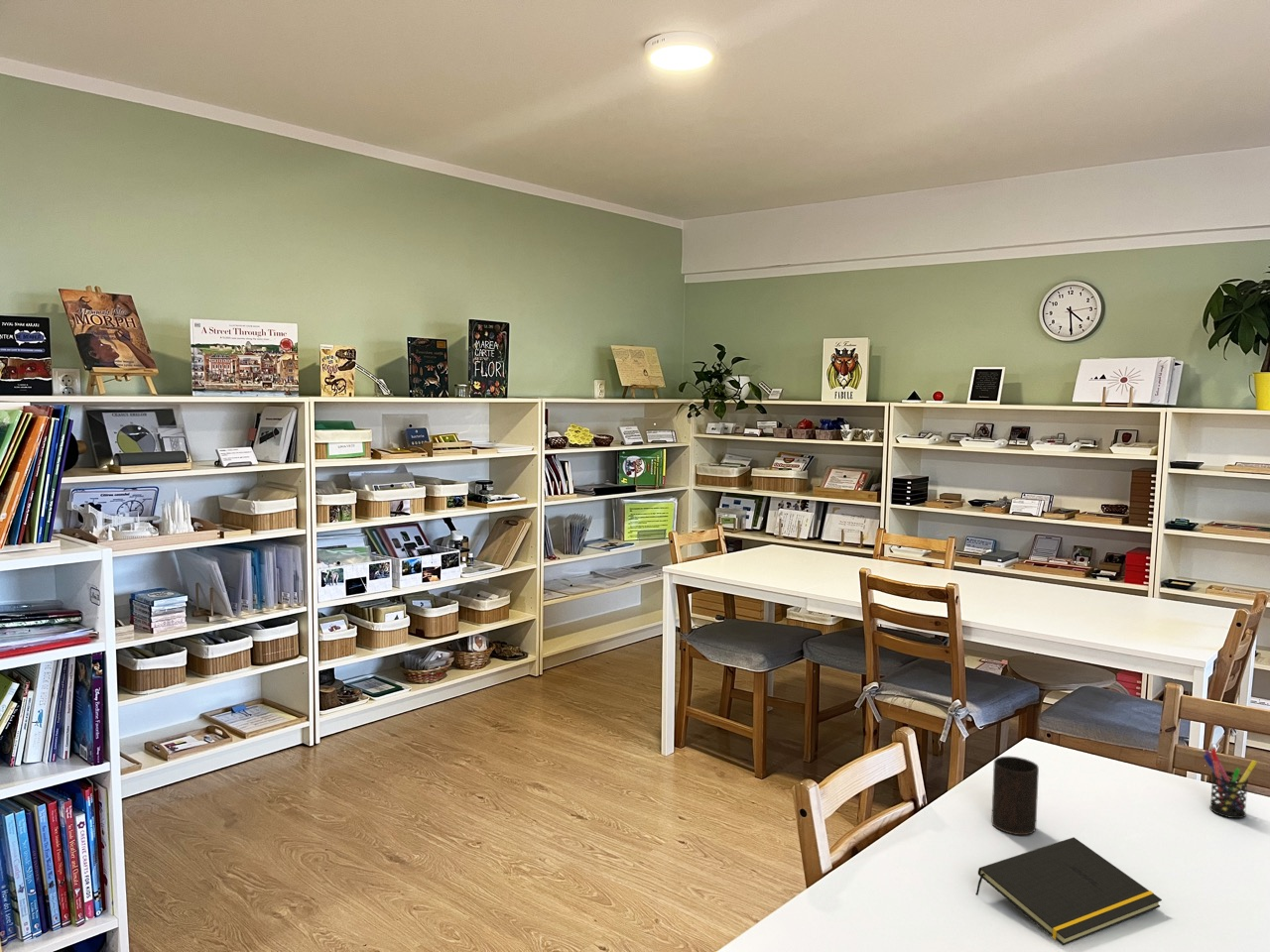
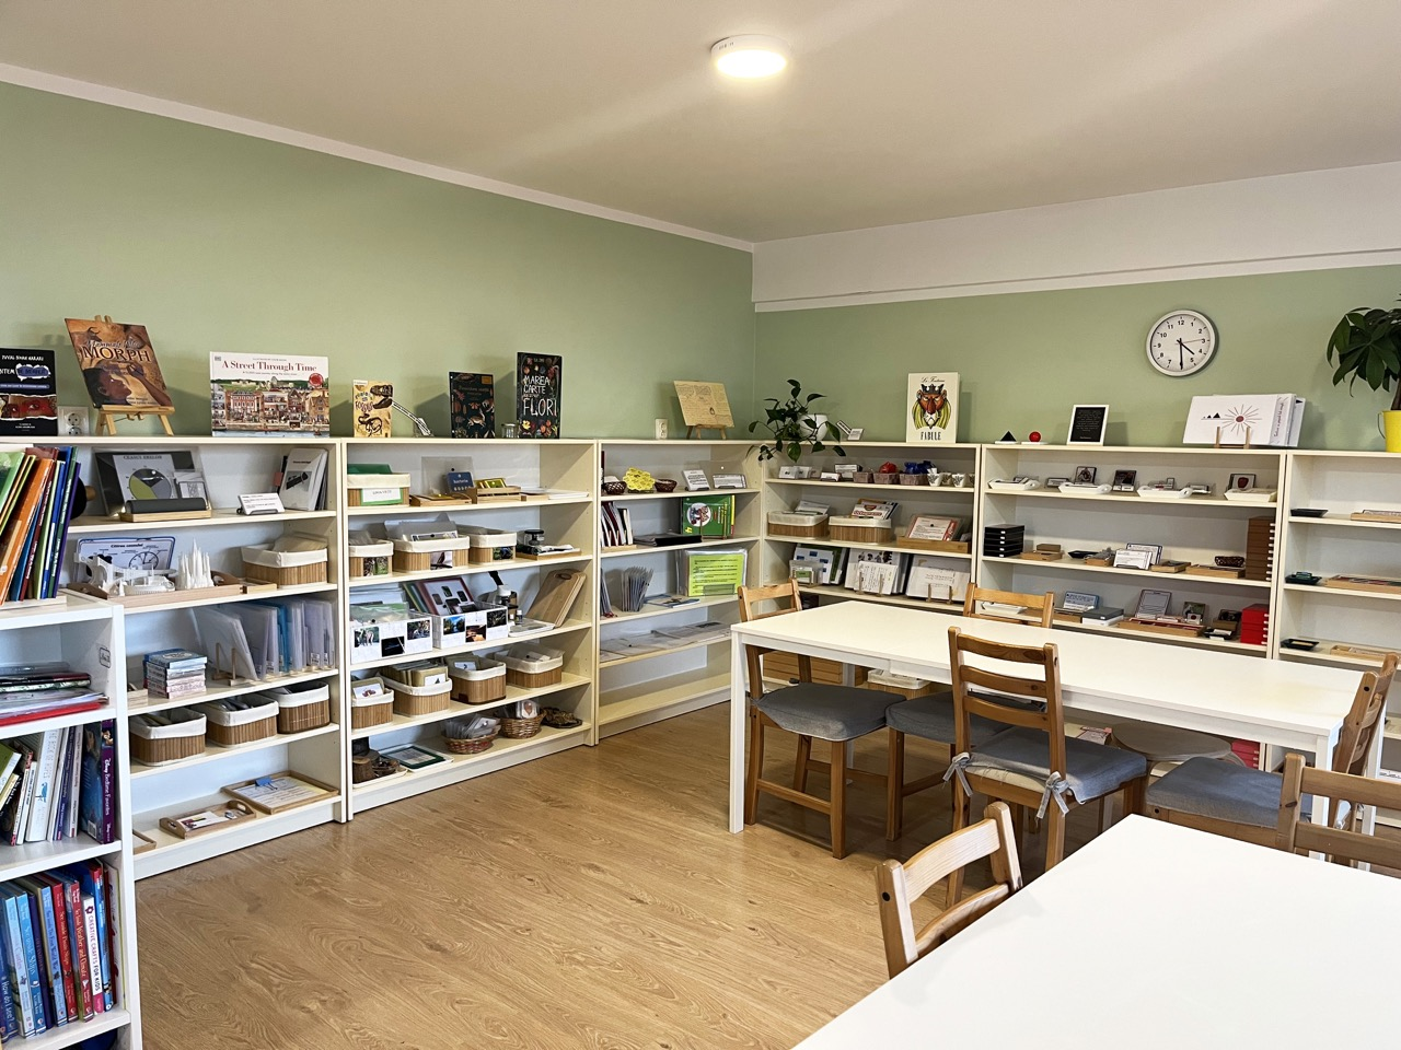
- cup [990,756,1040,836]
- pen holder [1203,748,1258,819]
- notepad [974,837,1163,946]
